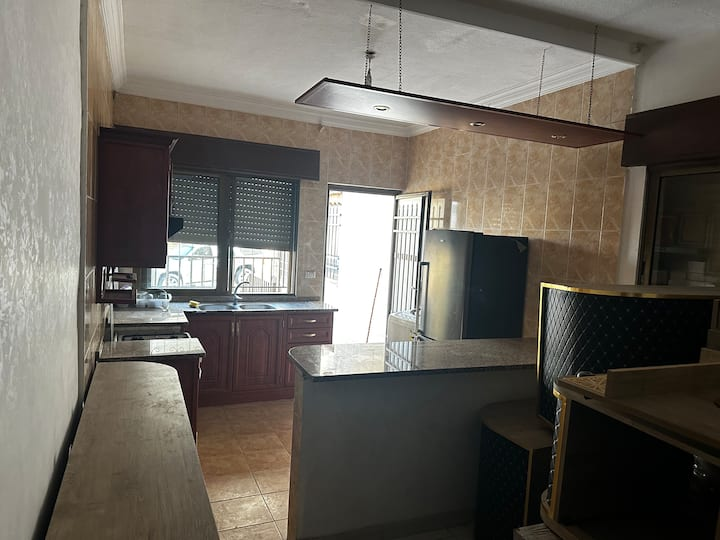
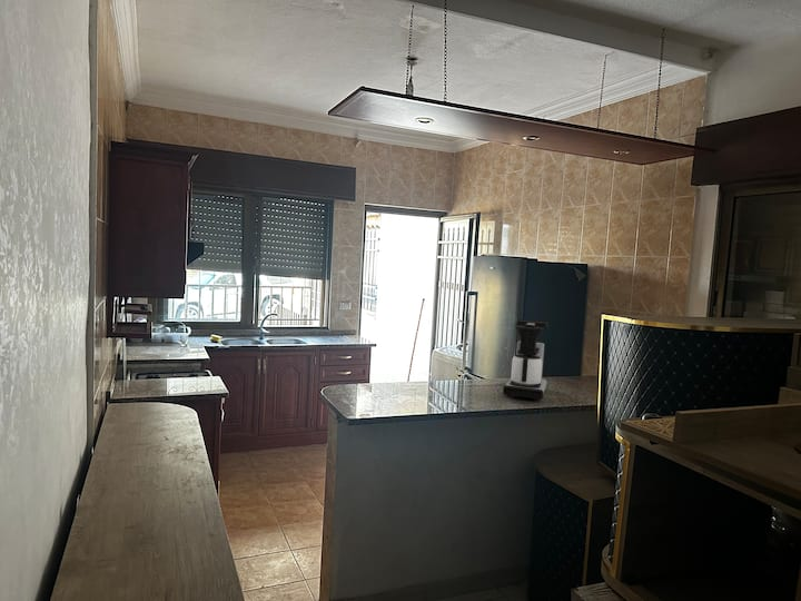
+ coffee maker [502,318,550,402]
